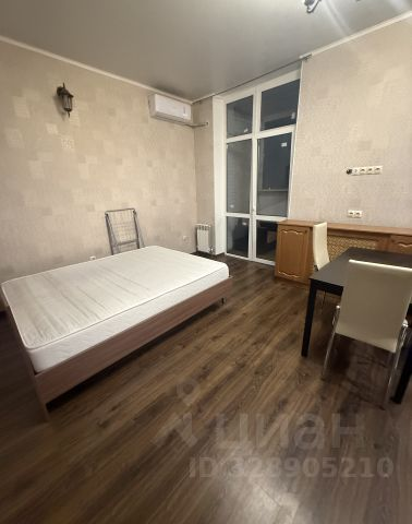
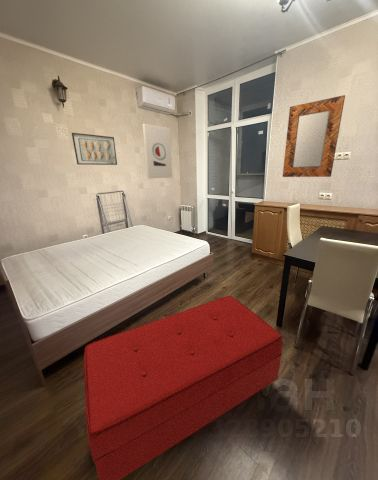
+ home mirror [282,94,346,178]
+ bench [83,295,283,480]
+ wall art [142,123,173,180]
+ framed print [71,132,118,166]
